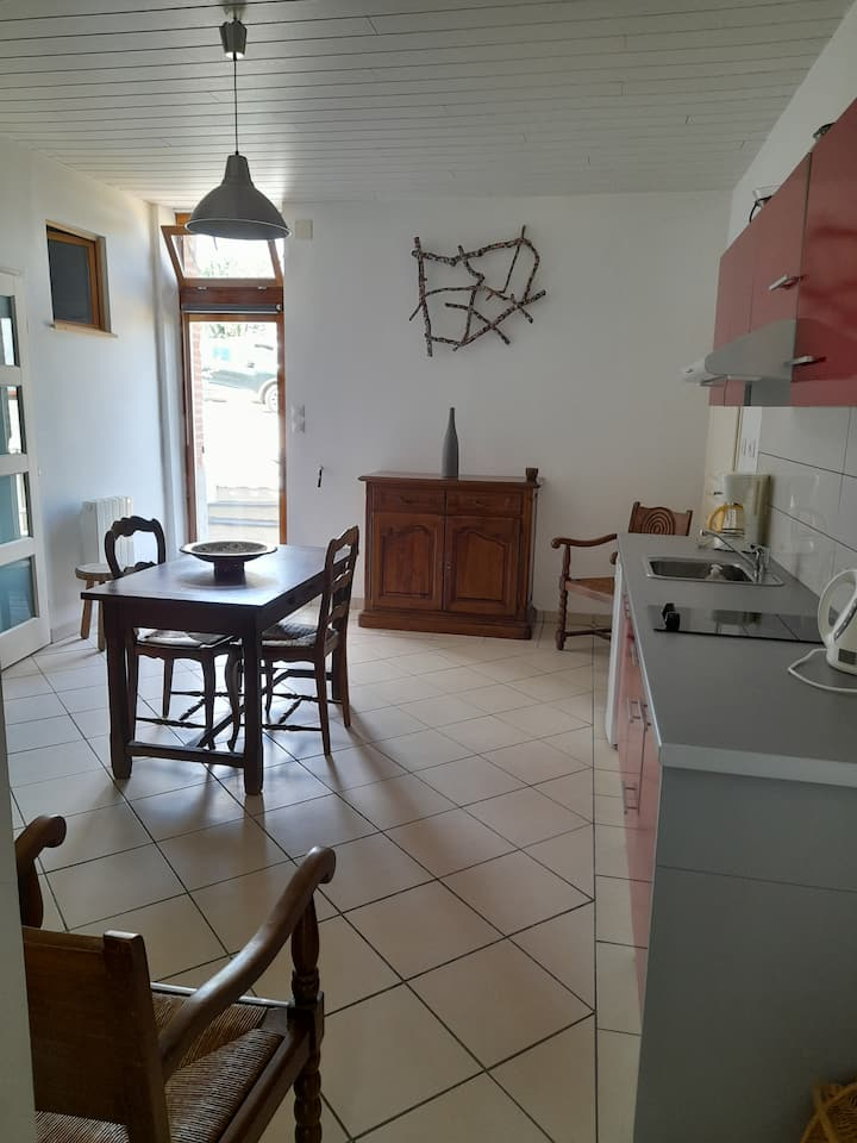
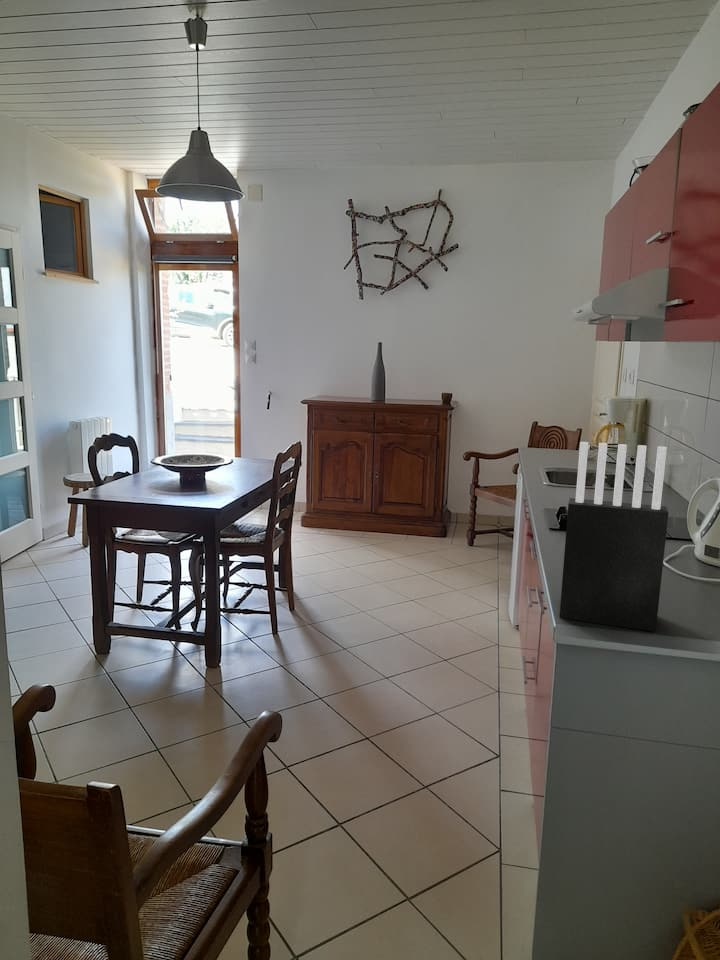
+ knife block [559,441,670,633]
